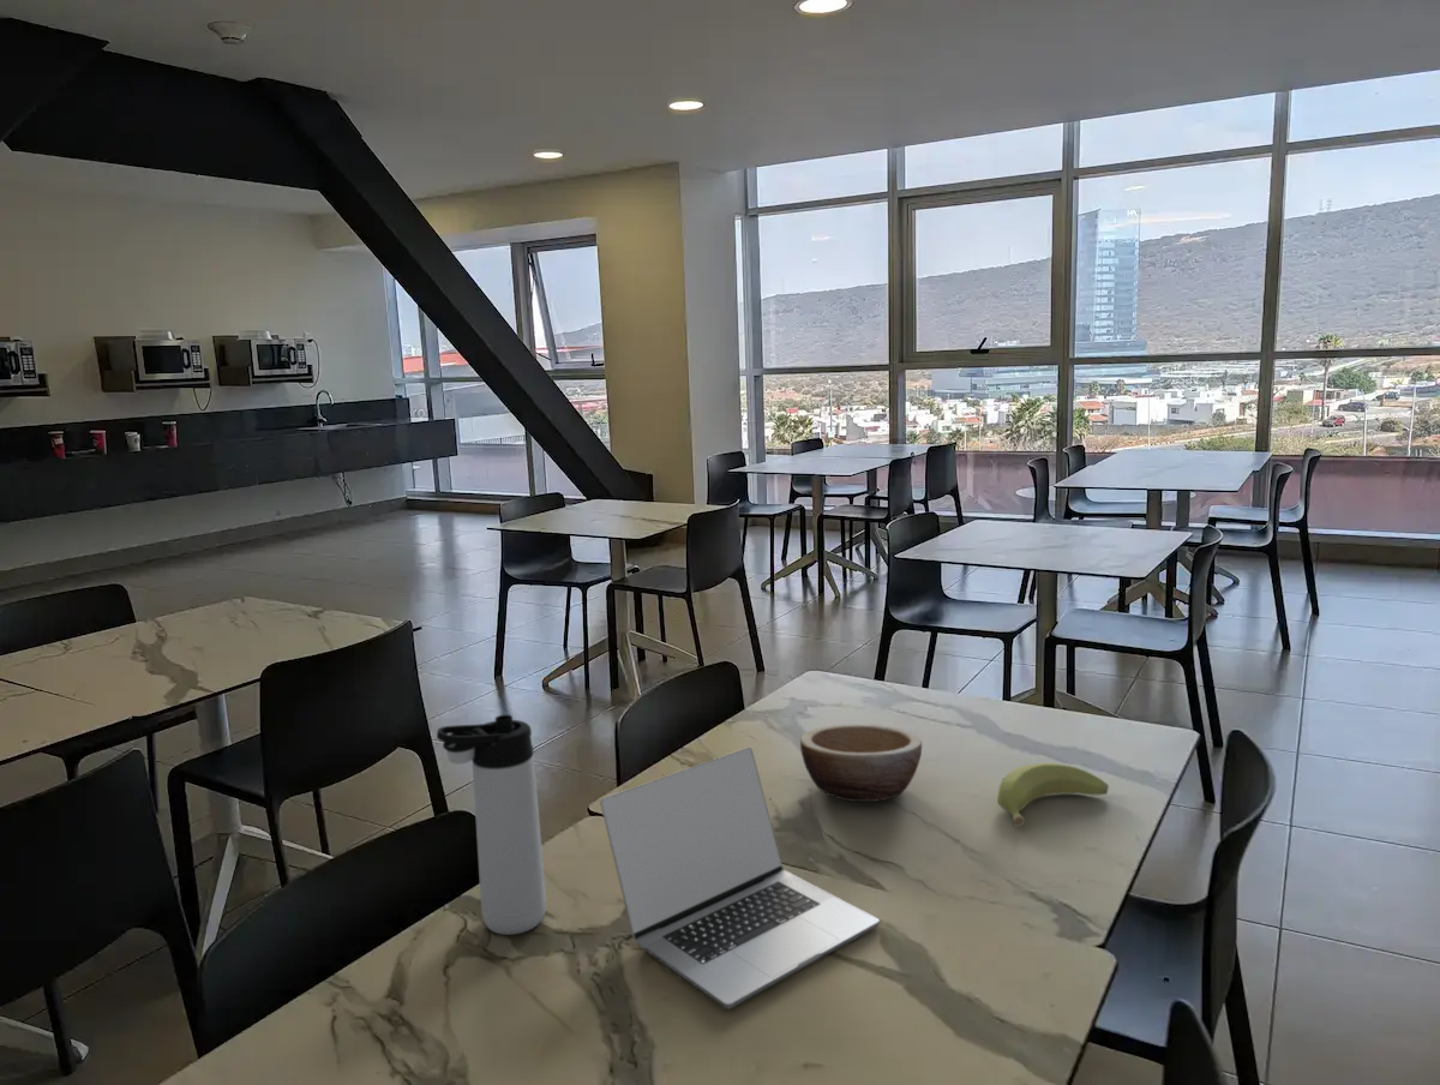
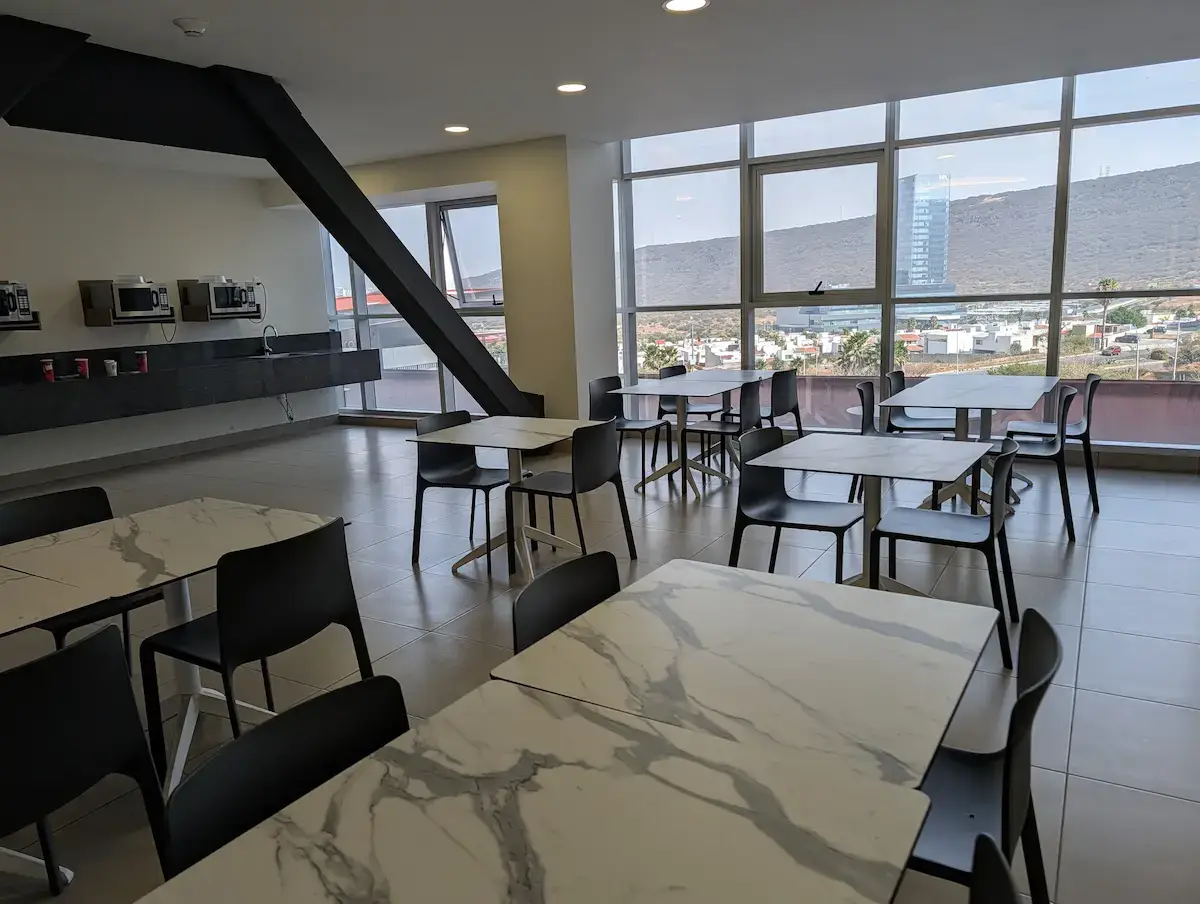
- thermos bottle [436,714,547,936]
- banana [996,762,1110,828]
- laptop [599,747,881,1011]
- bowl [799,723,923,803]
